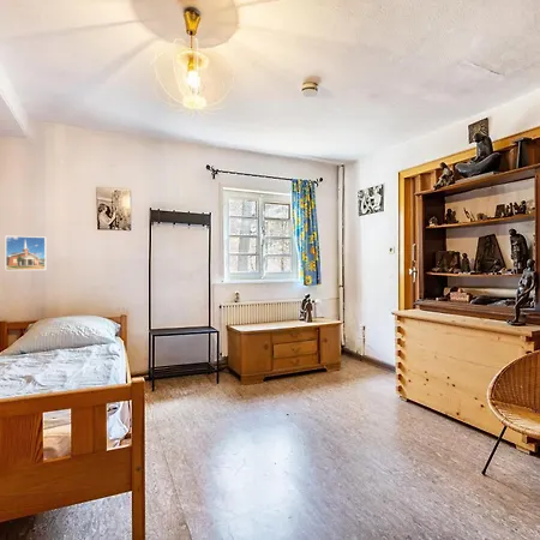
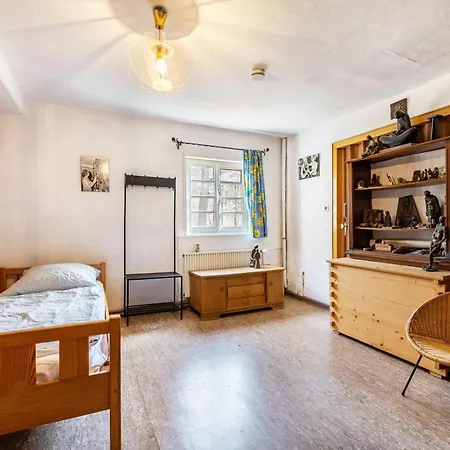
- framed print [5,235,47,271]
